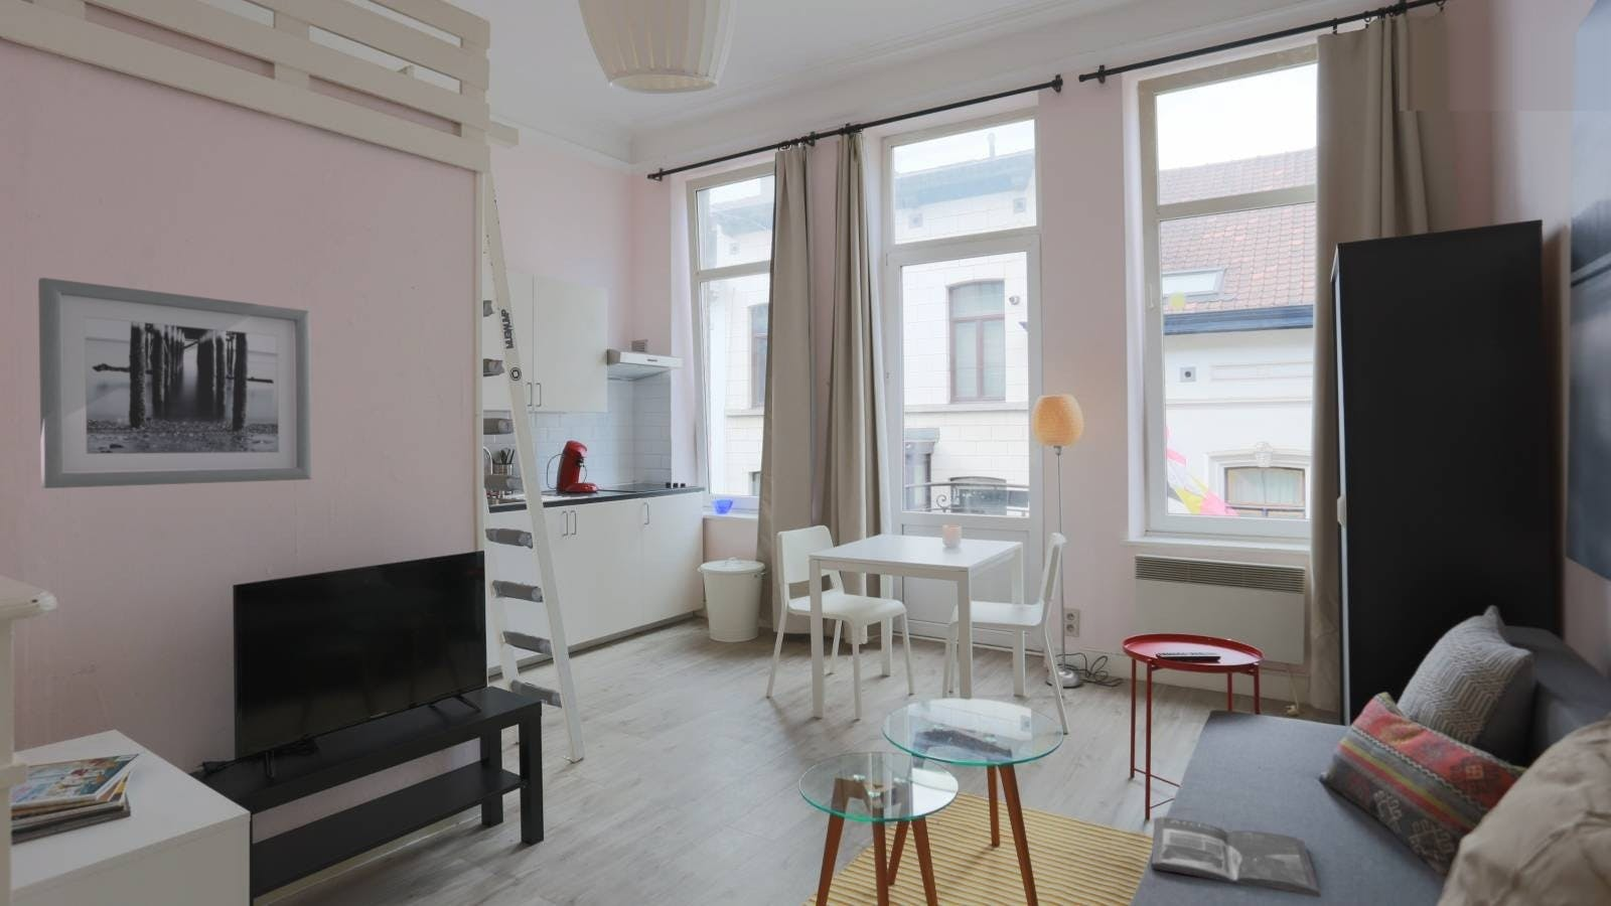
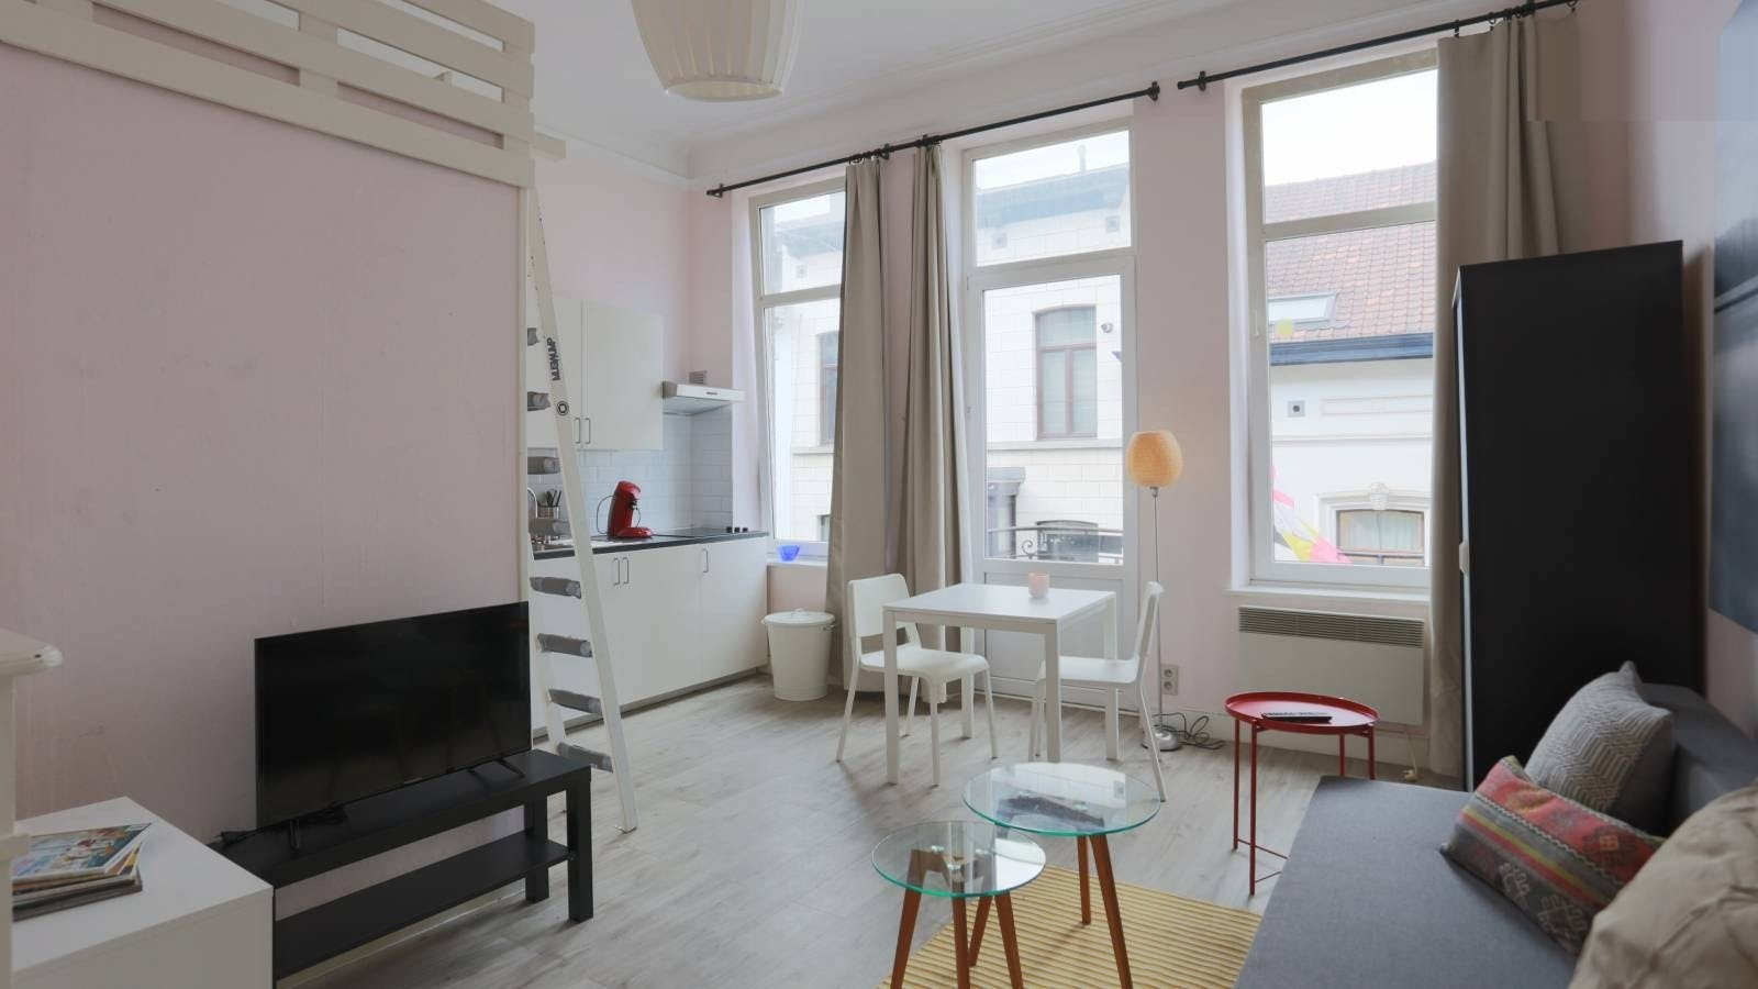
- wall art [38,277,312,489]
- magazine [1150,815,1322,899]
